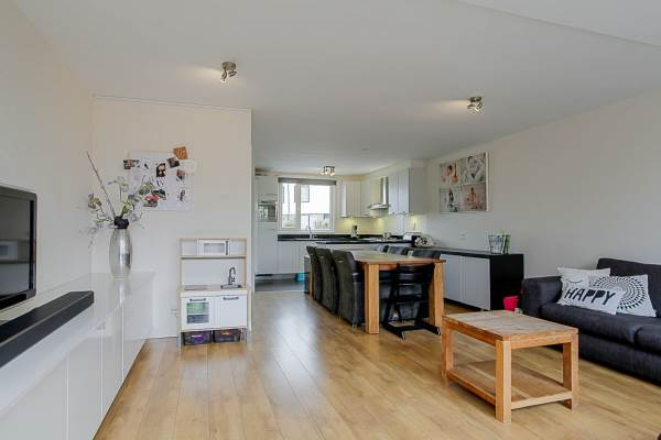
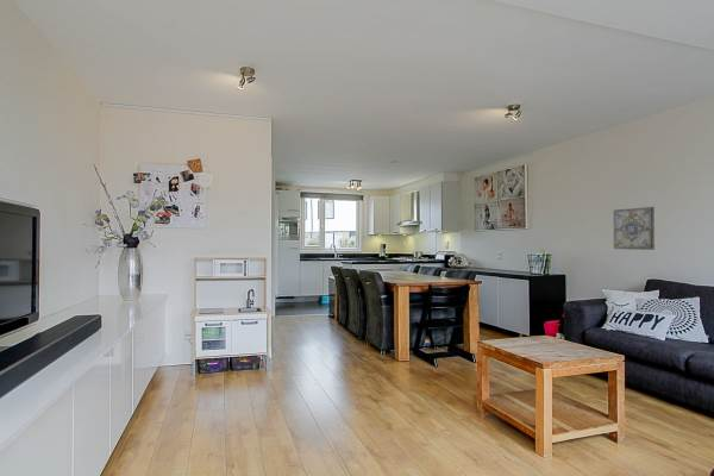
+ wall art [613,206,656,251]
